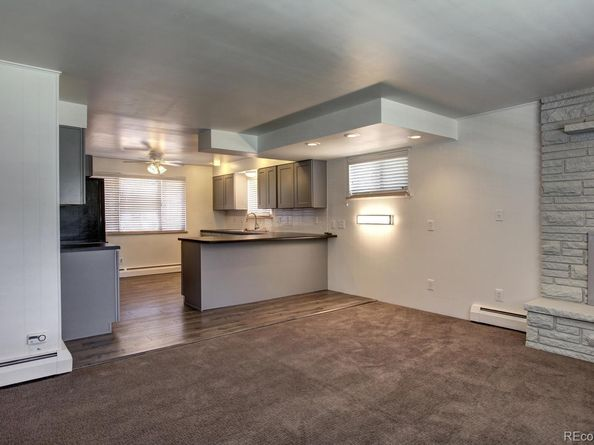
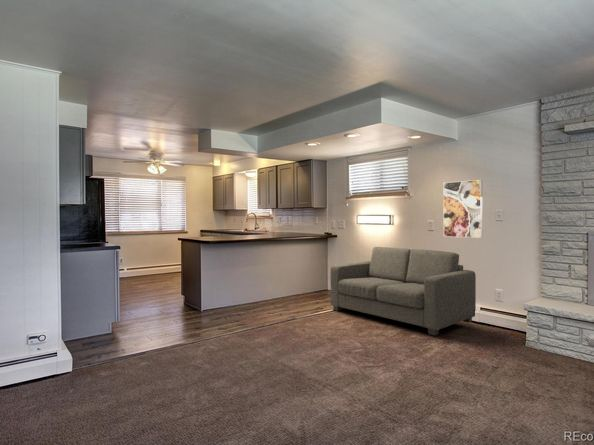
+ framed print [442,179,483,239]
+ sofa [329,246,477,337]
